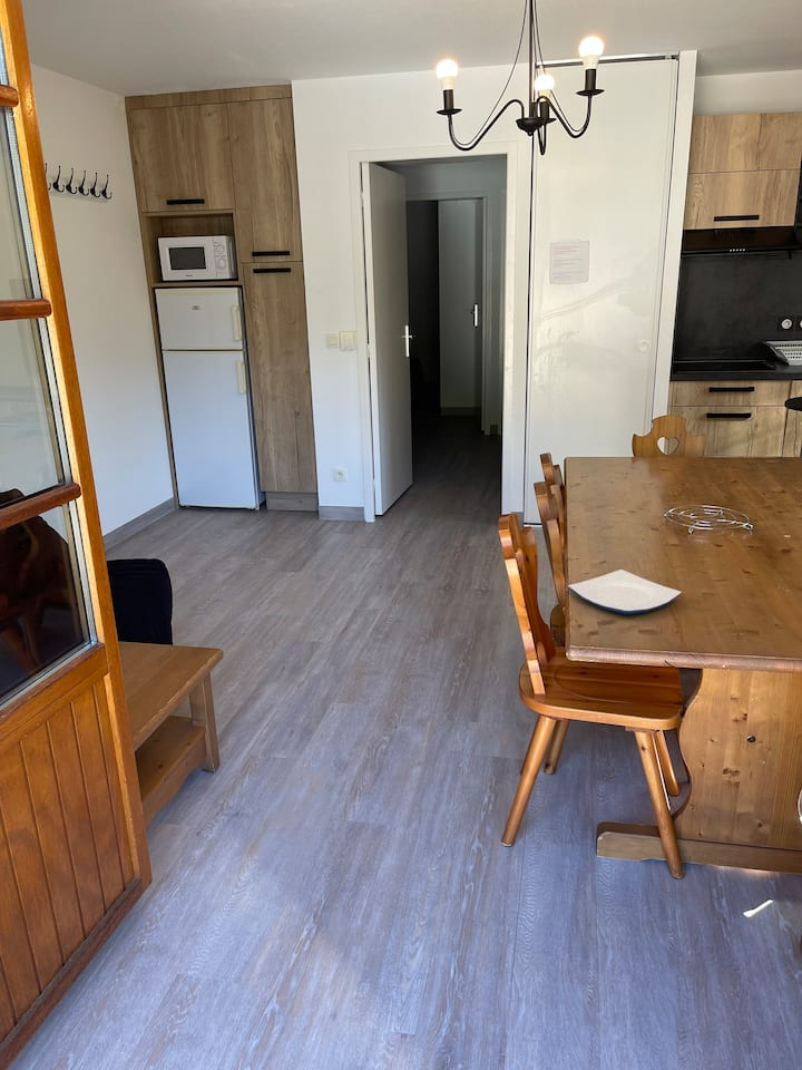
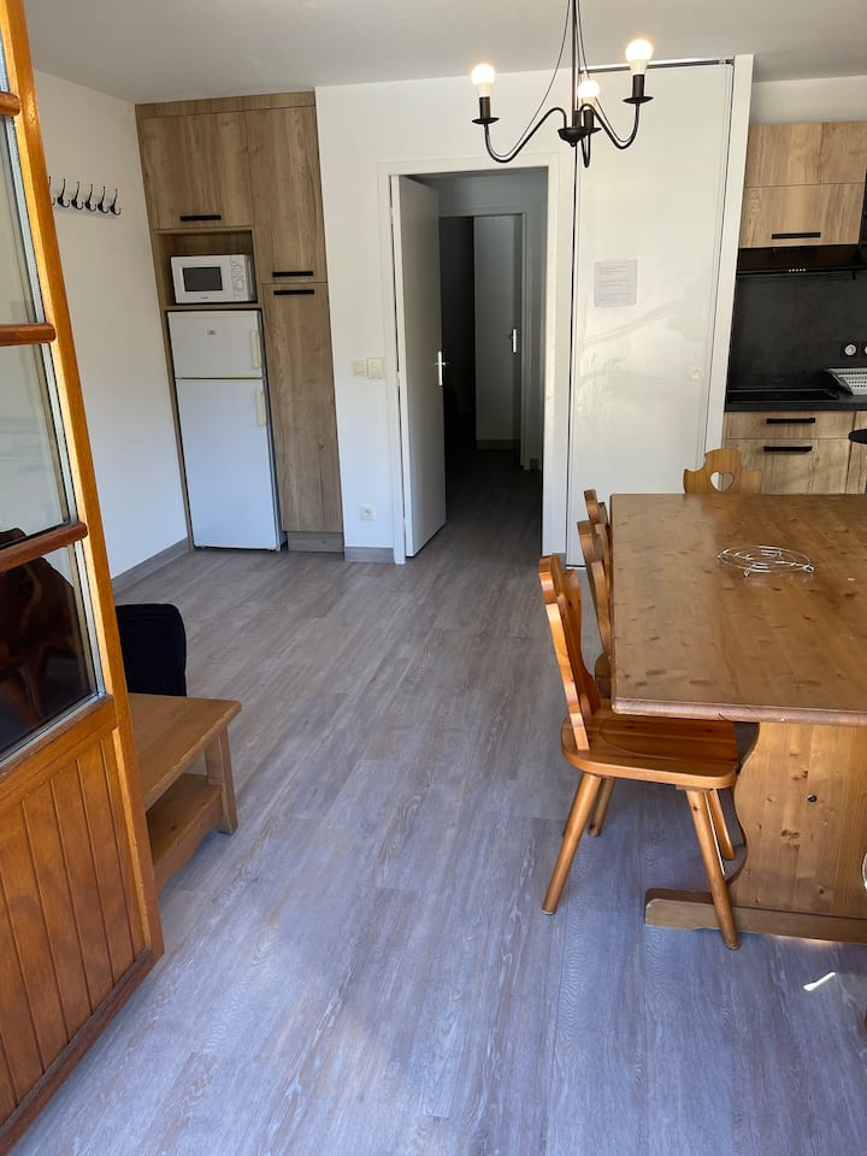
- plate [567,568,683,615]
